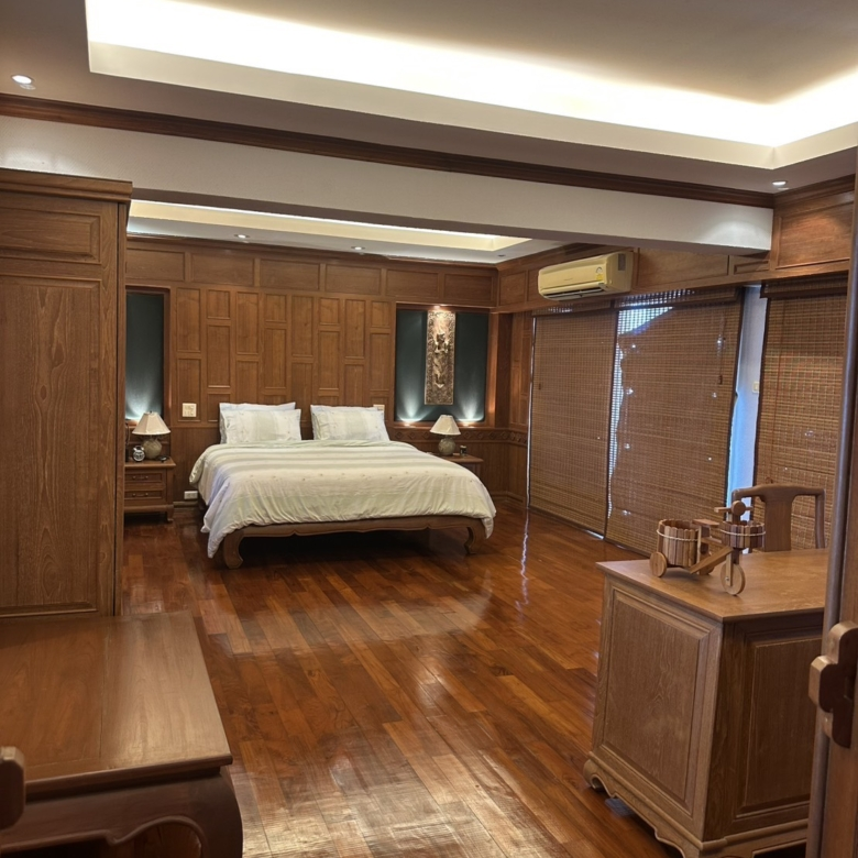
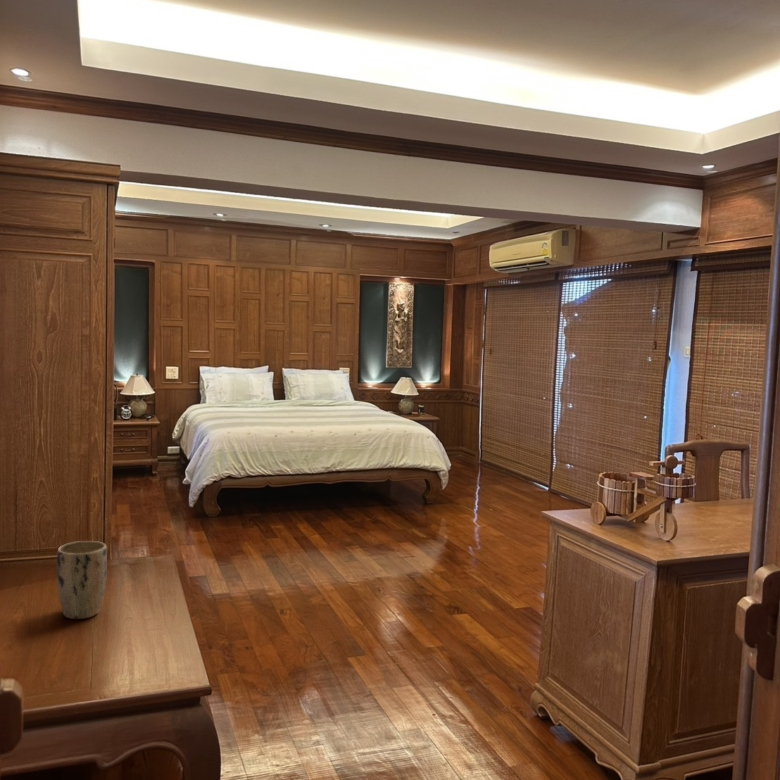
+ plant pot [56,540,108,620]
